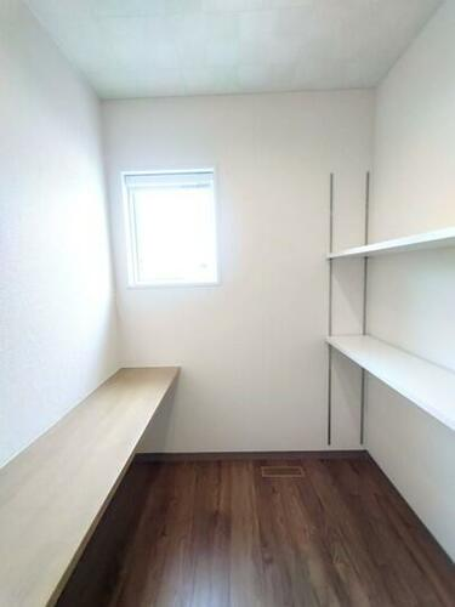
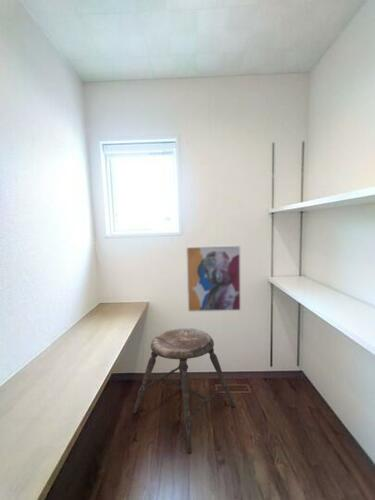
+ wall art [185,244,242,313]
+ stool [132,327,236,454]
